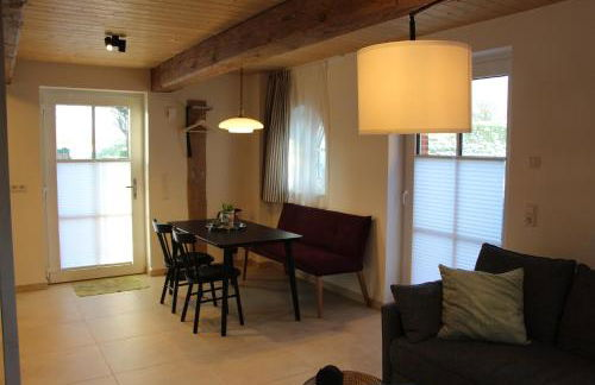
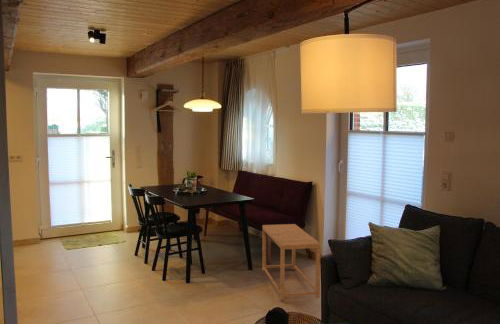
+ side table [261,223,322,302]
